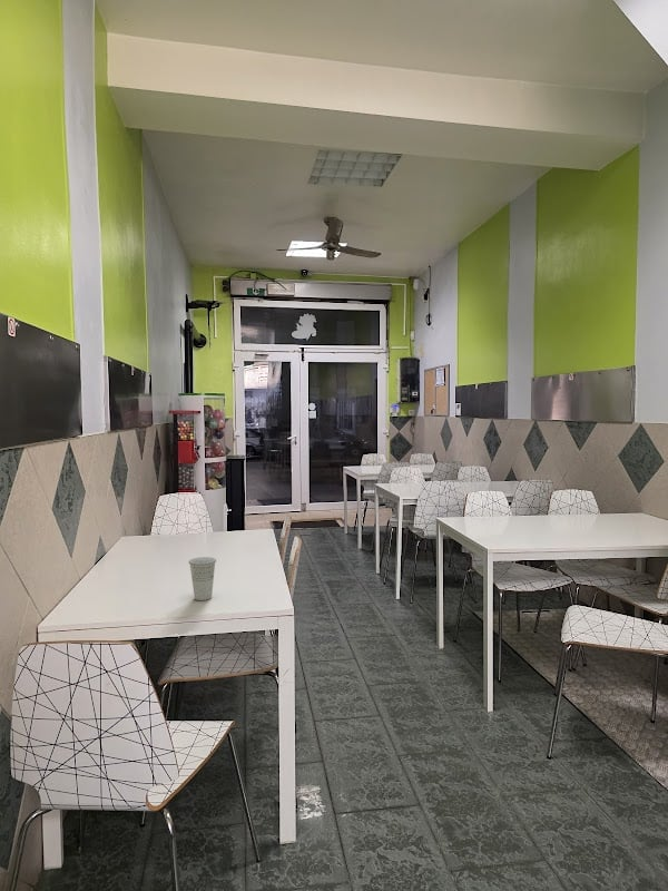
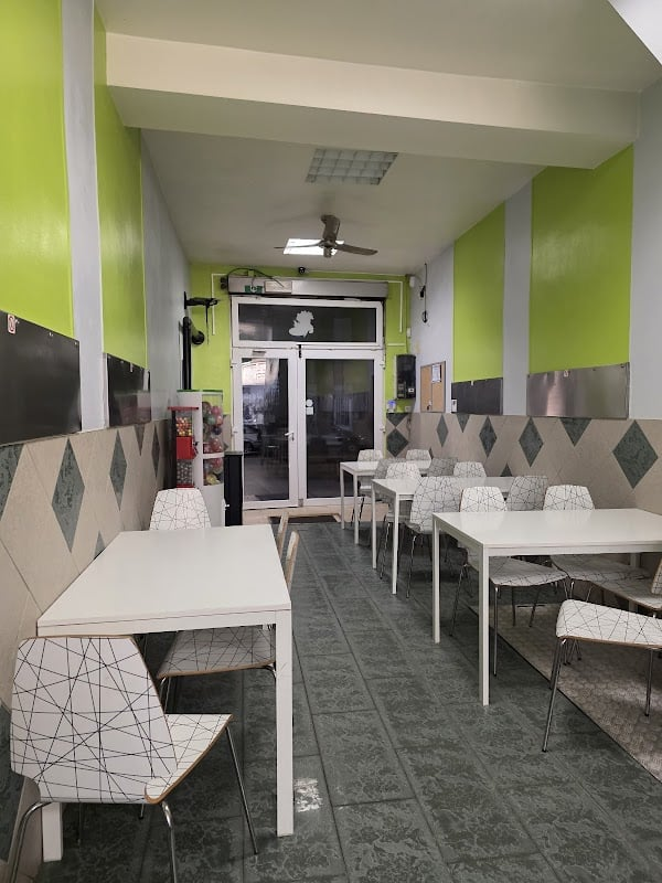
- cup [188,556,217,601]
